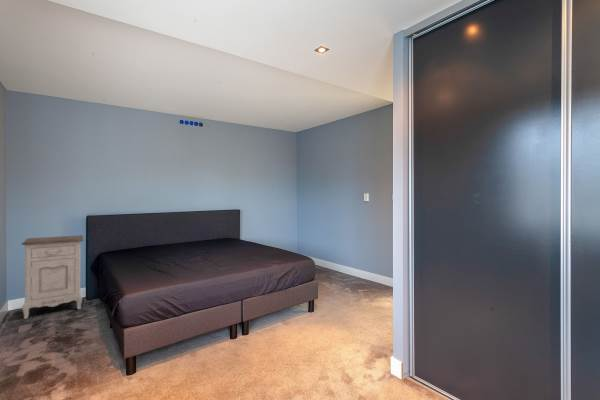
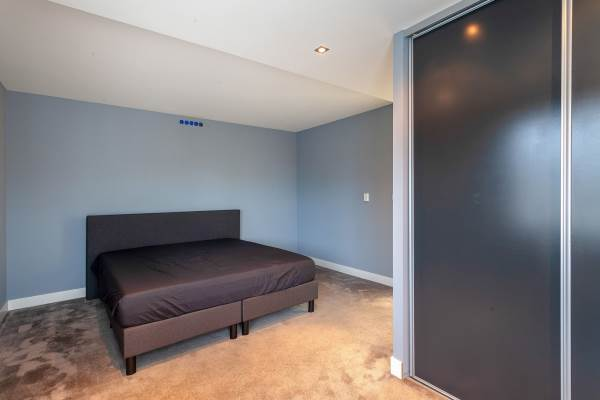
- nightstand [21,234,85,320]
